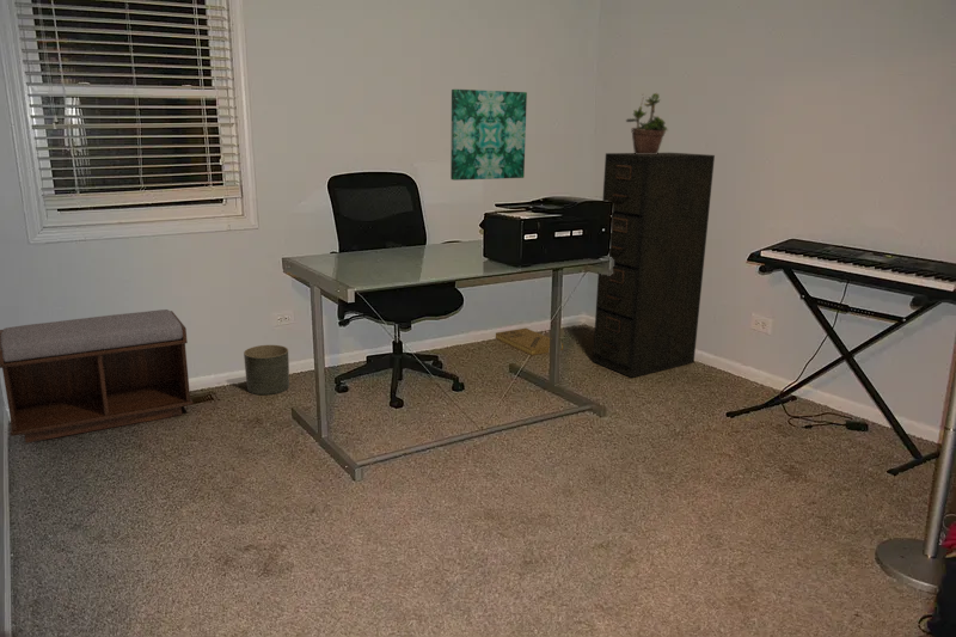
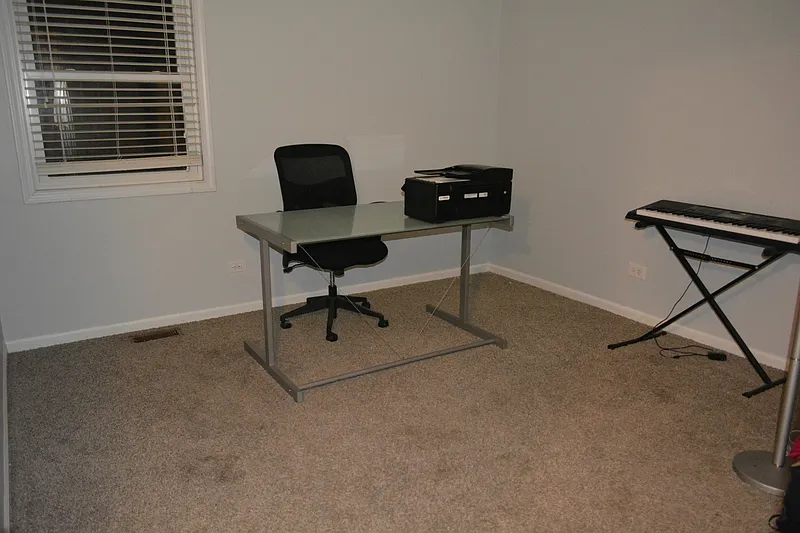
- cardboard box [495,327,564,356]
- potted plant [625,92,669,154]
- wall art [449,88,528,182]
- bench [0,308,194,443]
- planter [243,344,290,396]
- filing cabinet [592,152,716,379]
